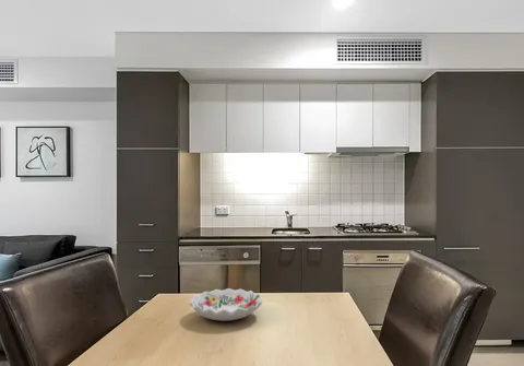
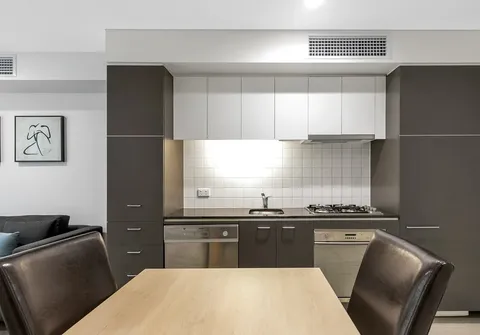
- decorative bowl [189,287,263,322]
